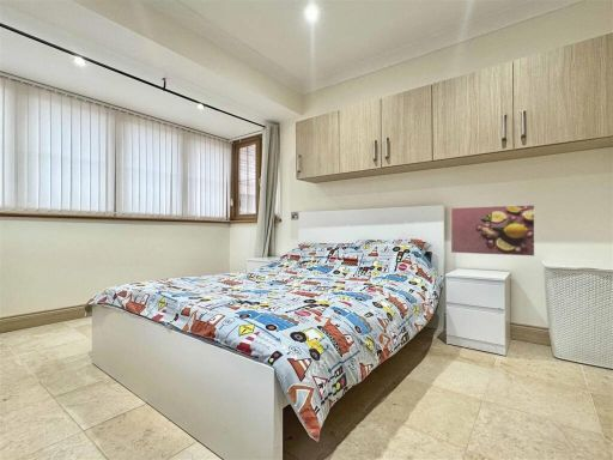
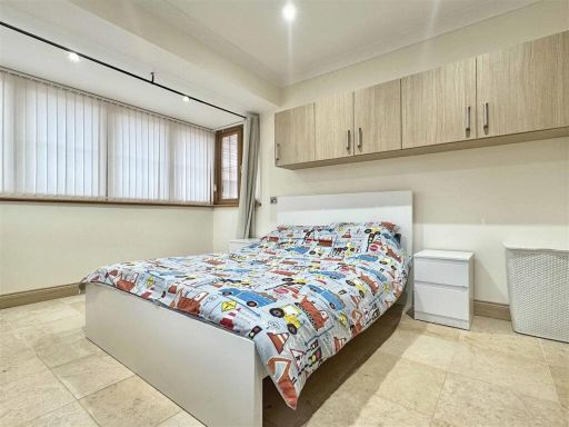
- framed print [450,204,536,258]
